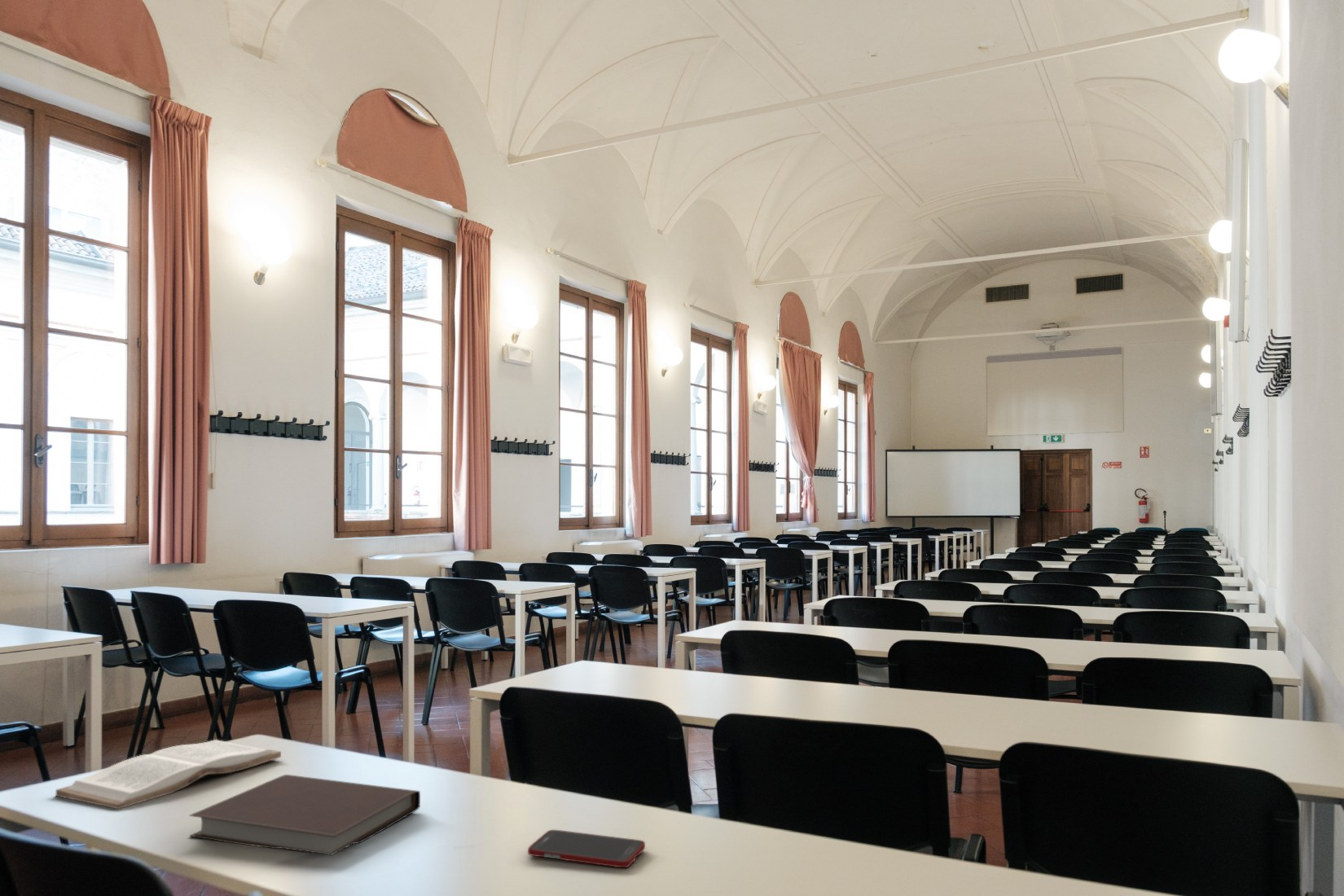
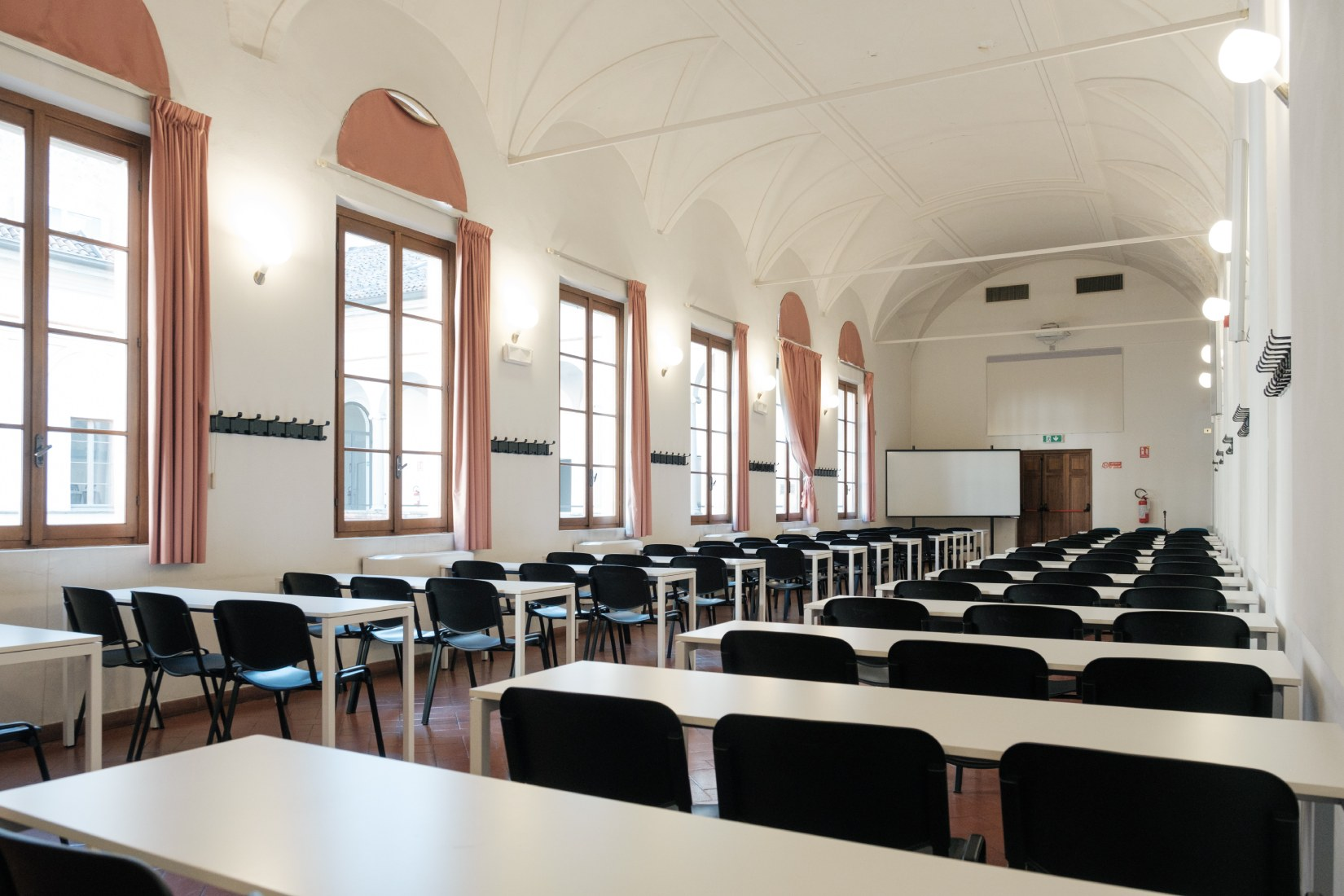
- book [55,739,282,810]
- notebook [188,774,421,856]
- cell phone [527,829,646,868]
